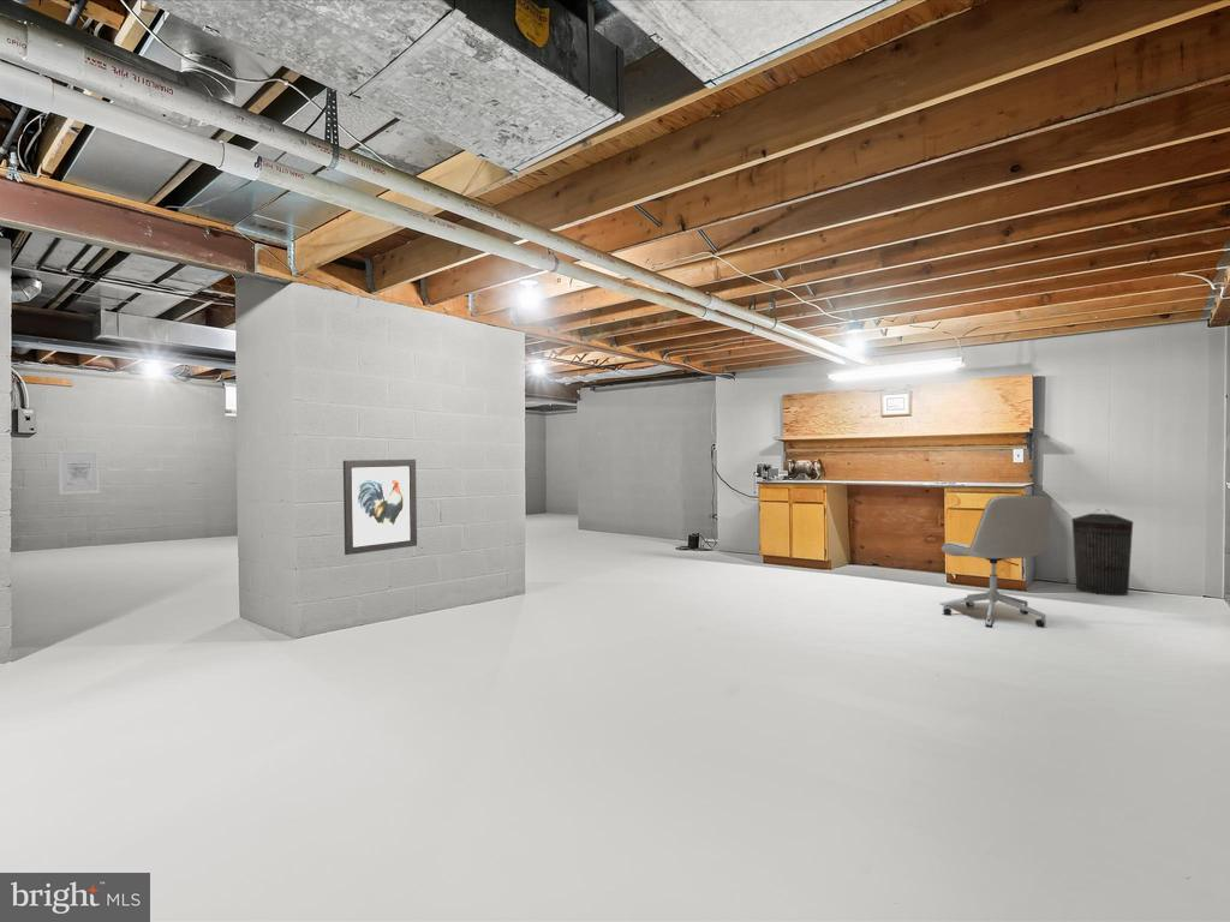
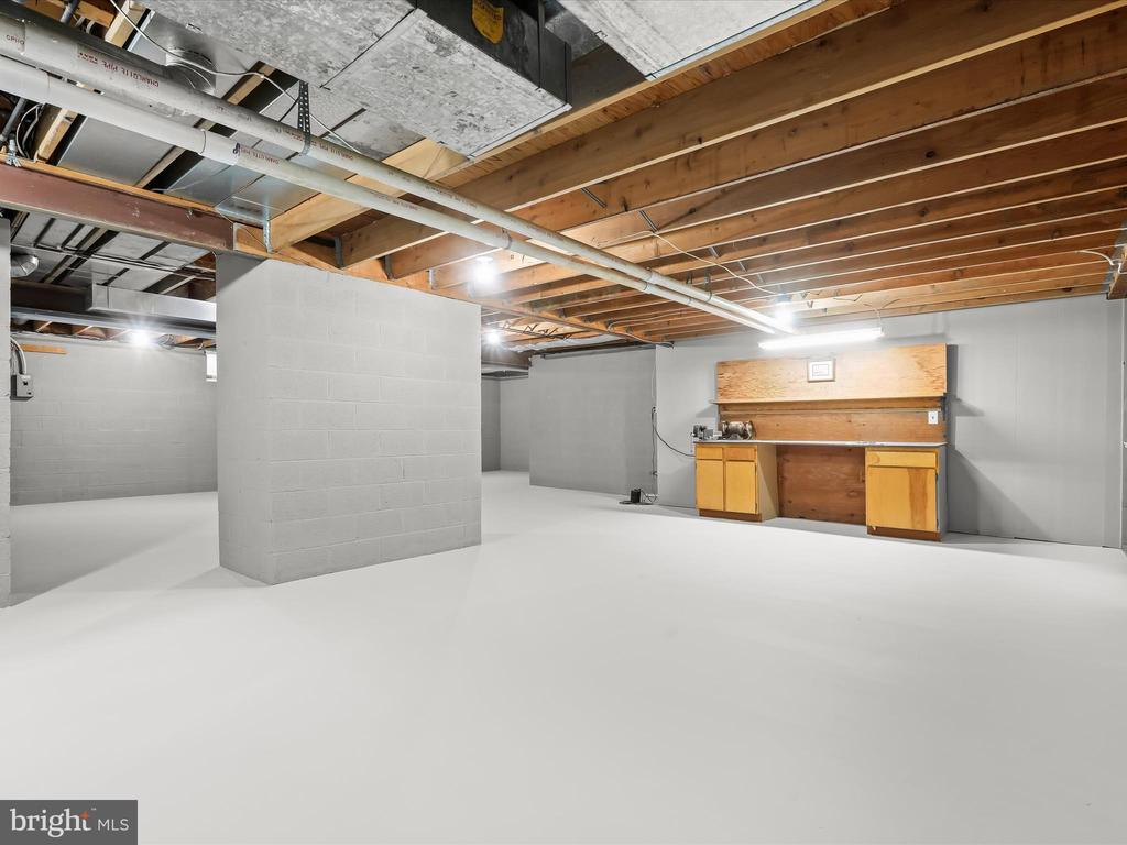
- office chair [939,493,1053,629]
- wall art [58,449,101,496]
- wall art [342,459,418,556]
- trash can [1070,508,1134,597]
